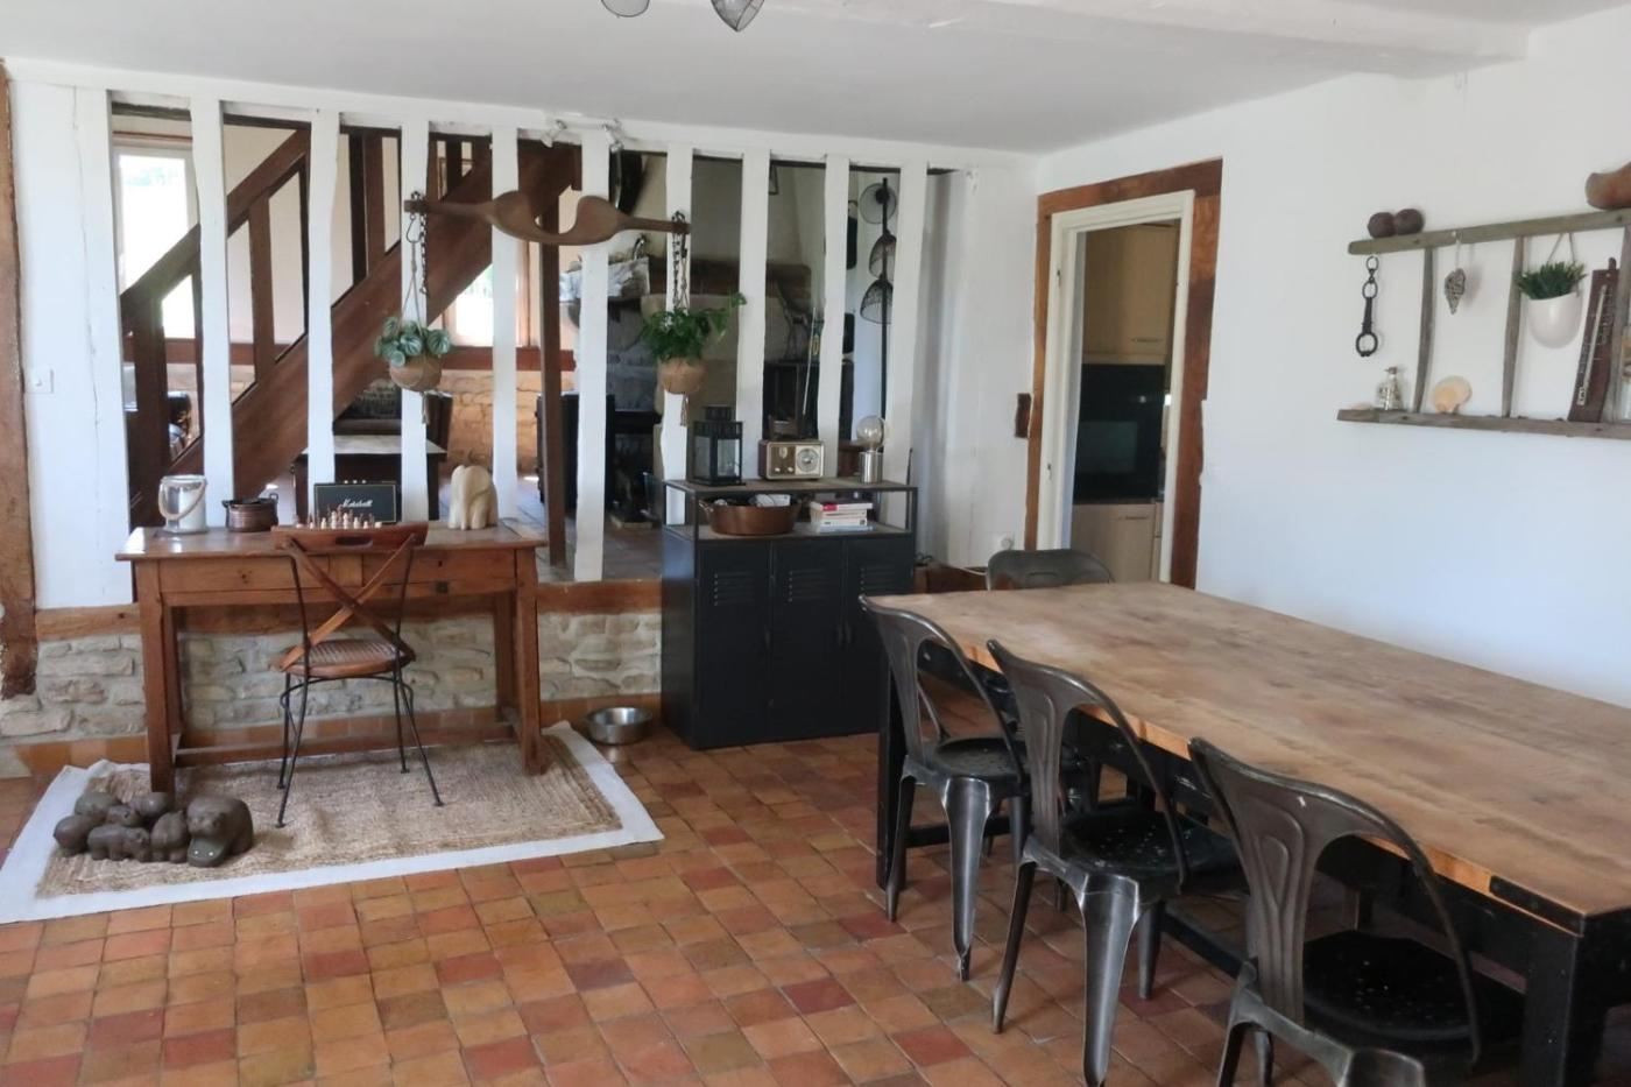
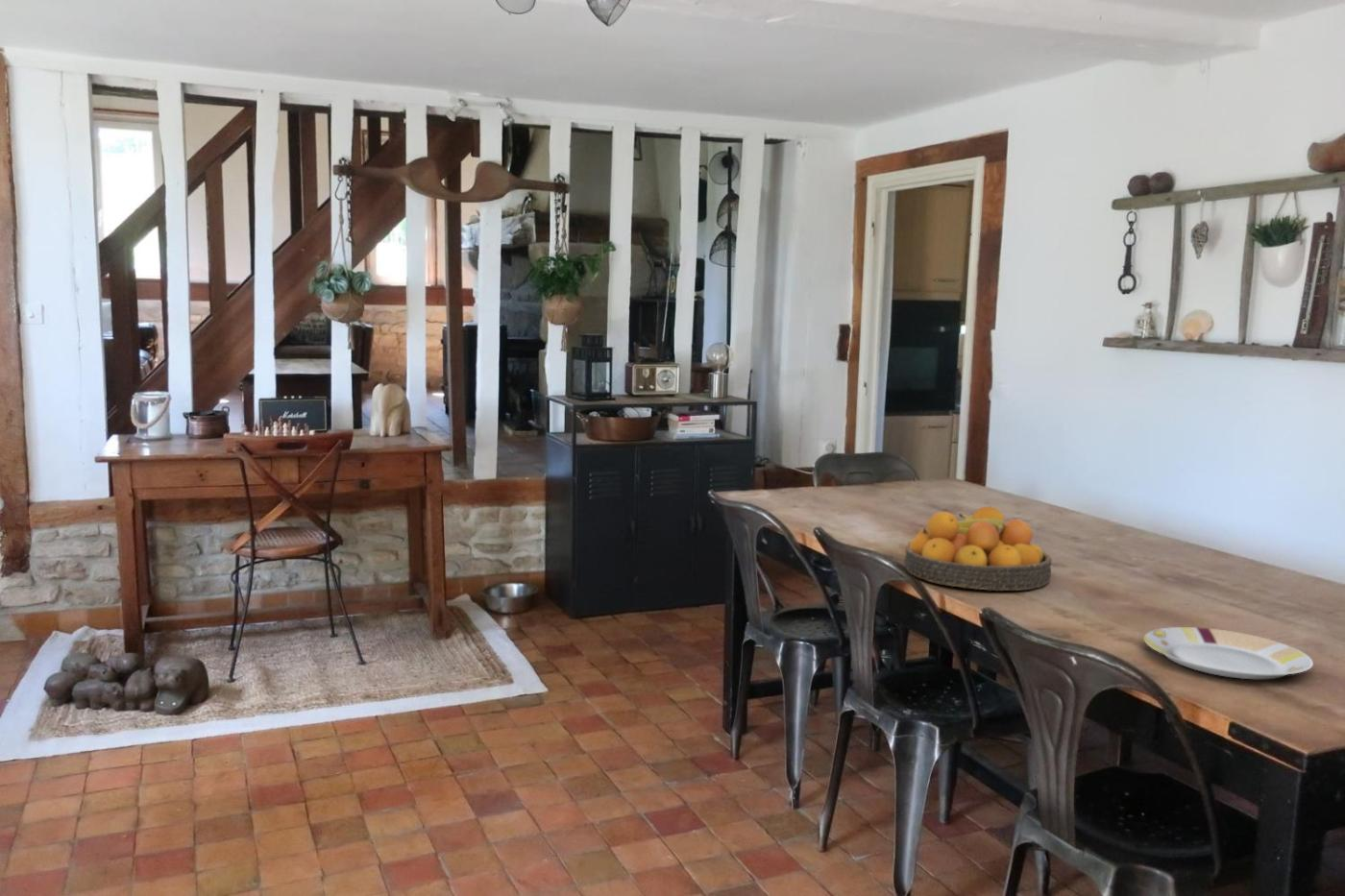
+ fruit bowl [904,505,1053,592]
+ plate [1143,626,1314,680]
